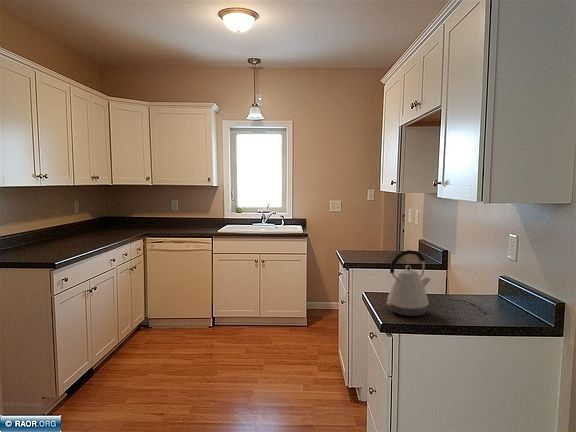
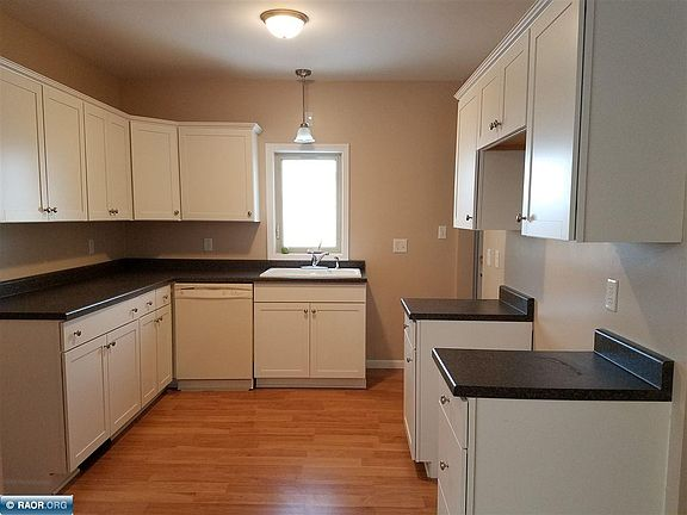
- kettle [385,249,432,317]
